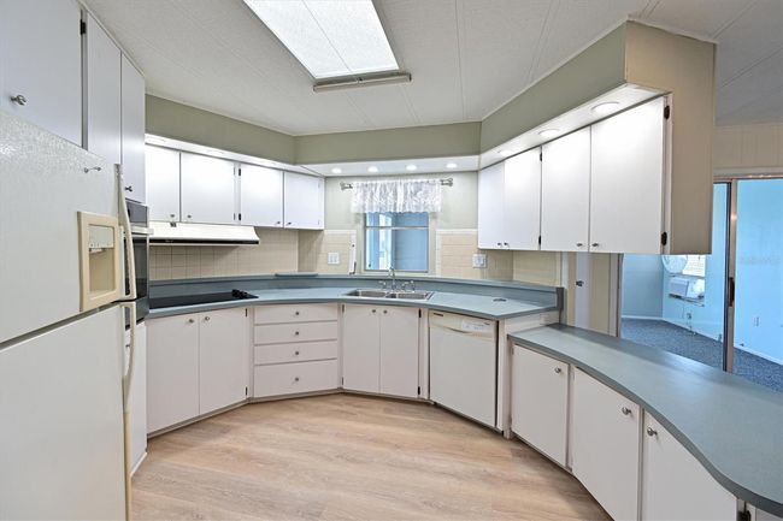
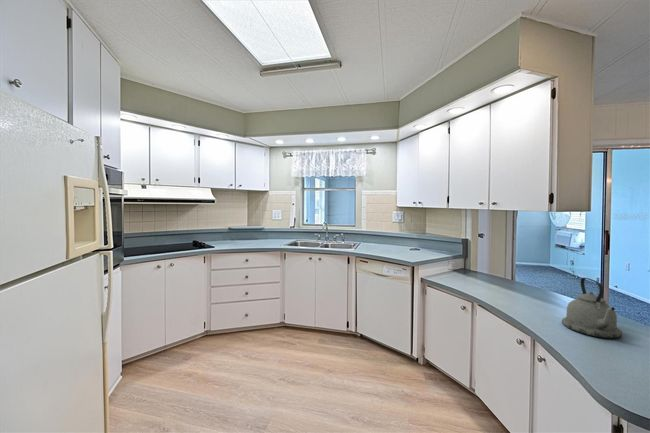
+ kettle [561,277,623,339]
